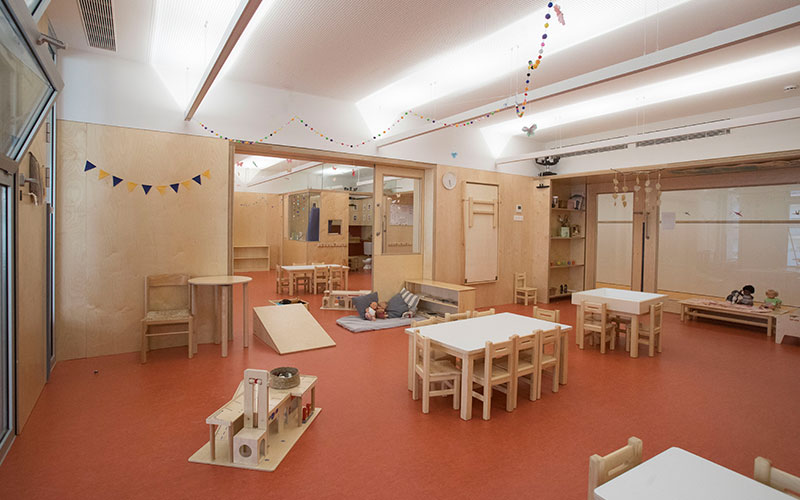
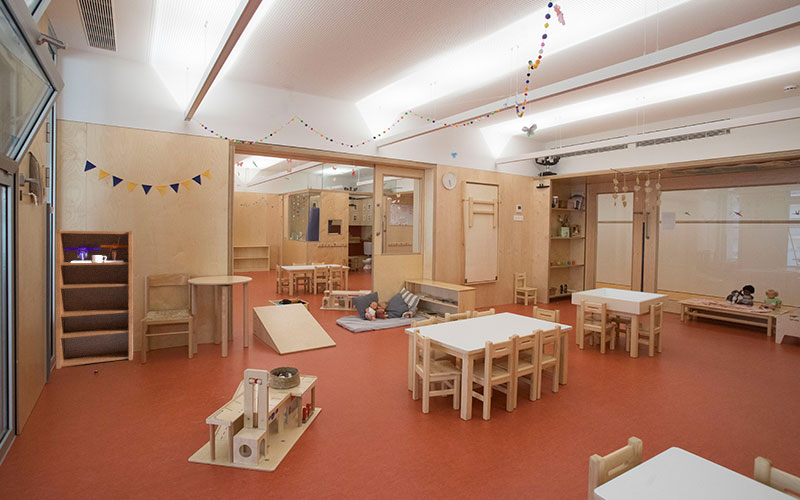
+ bookshelf [55,229,134,370]
